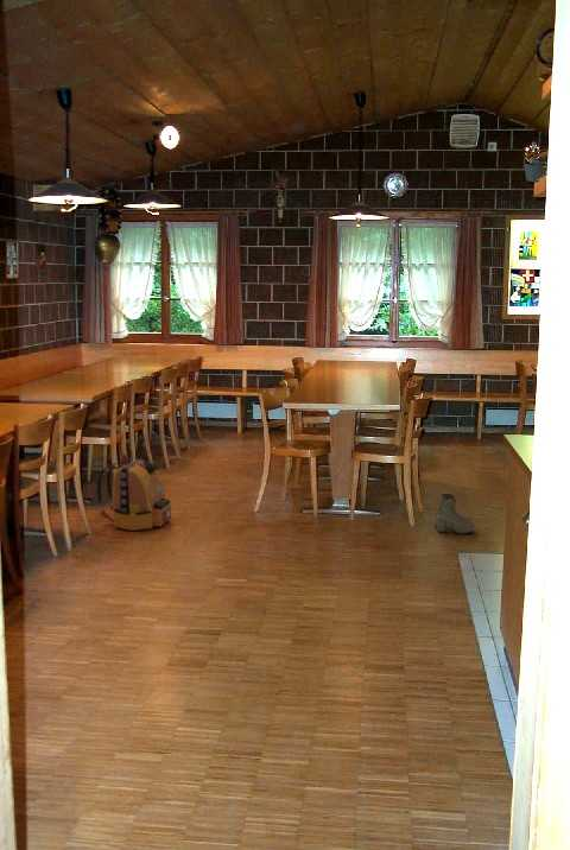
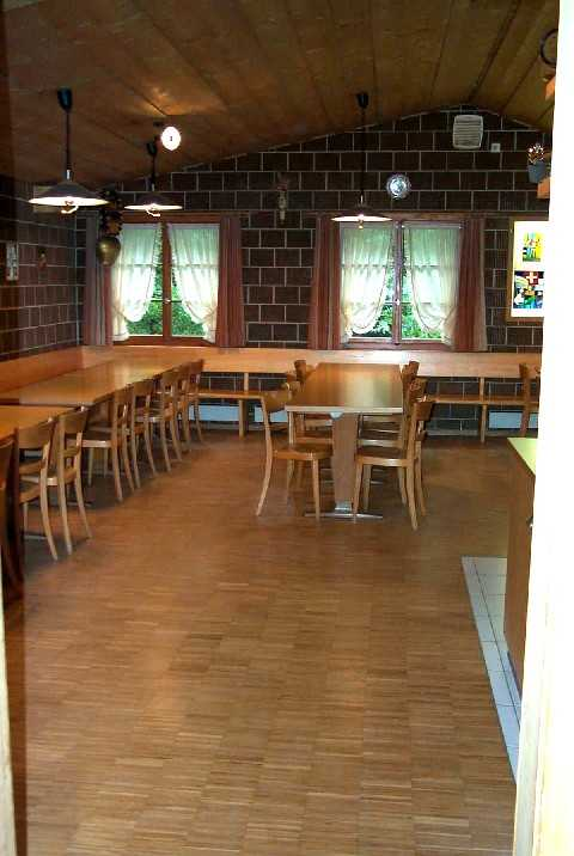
- boots [433,493,475,534]
- backpack [96,452,172,532]
